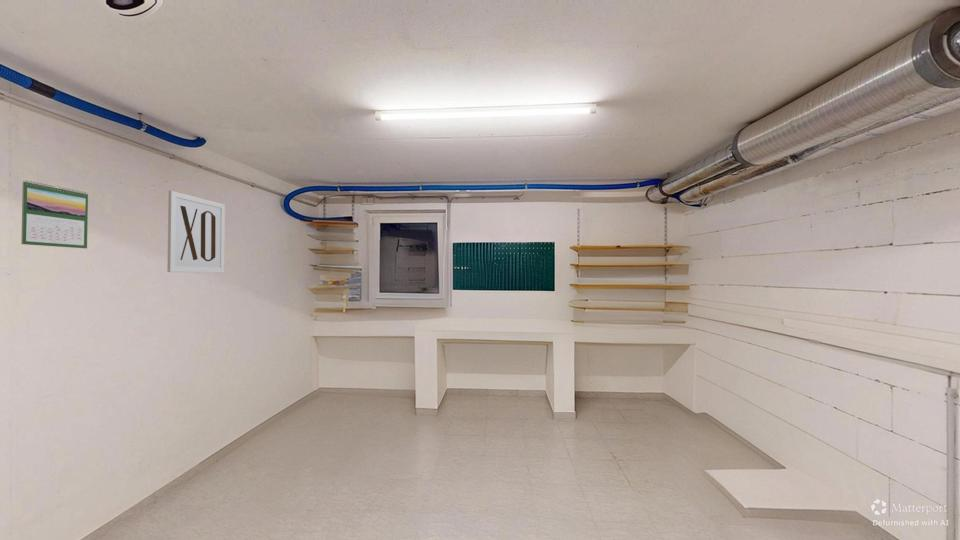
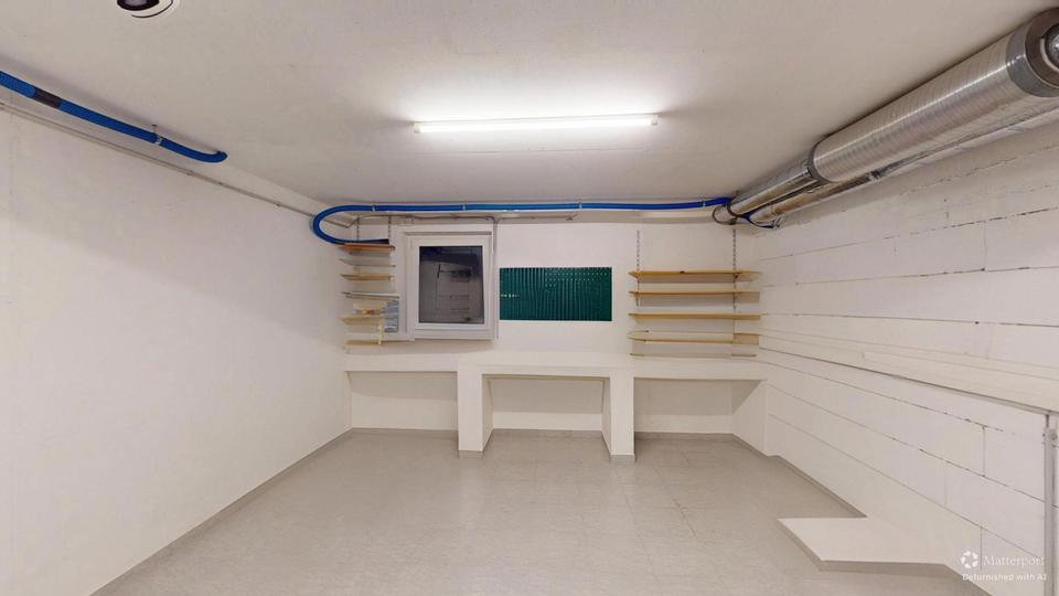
- calendar [20,179,89,249]
- wall art [166,190,226,274]
